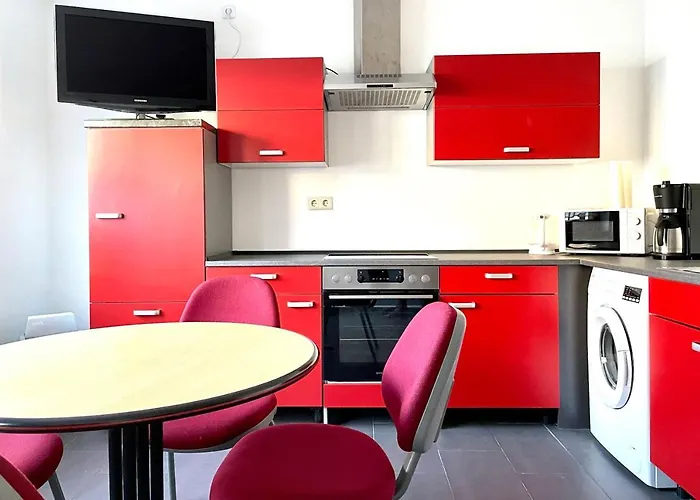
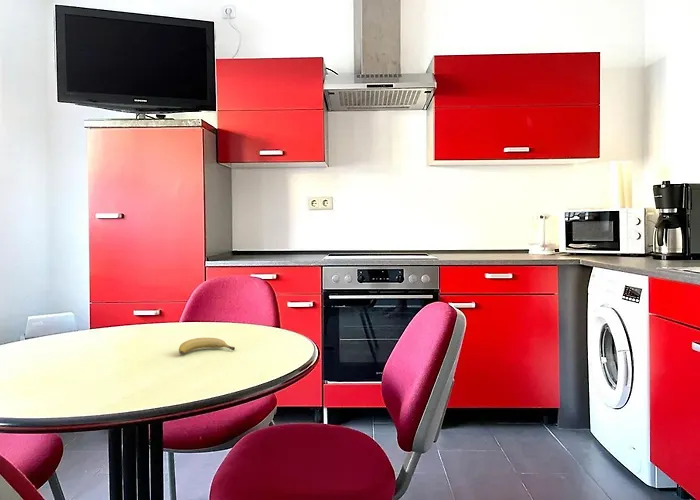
+ fruit [178,337,236,355]
